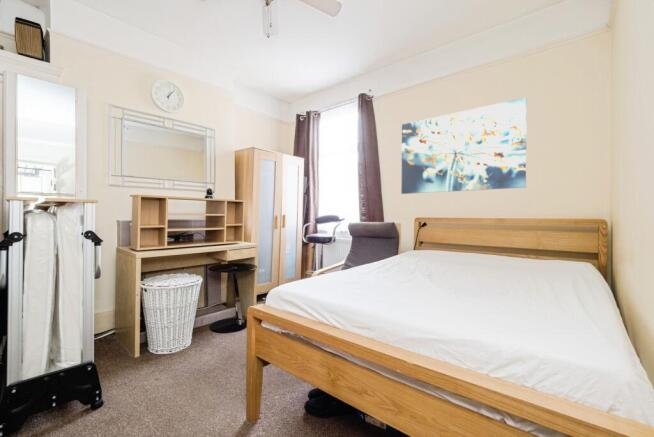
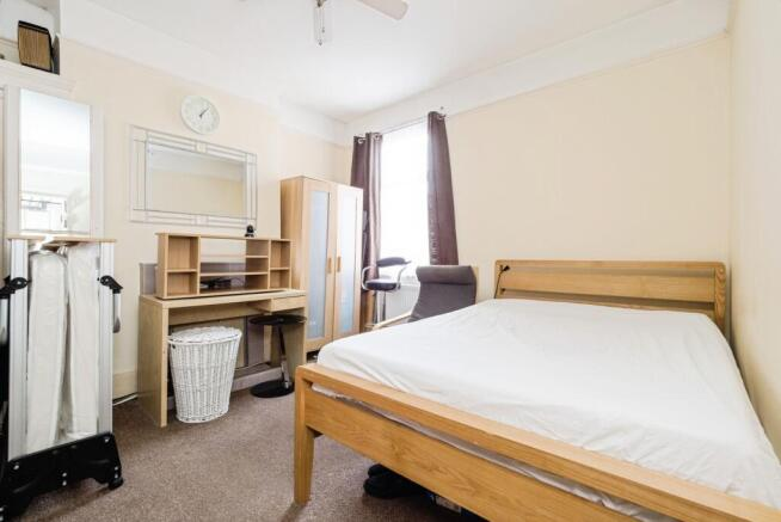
- wall art [400,97,528,195]
